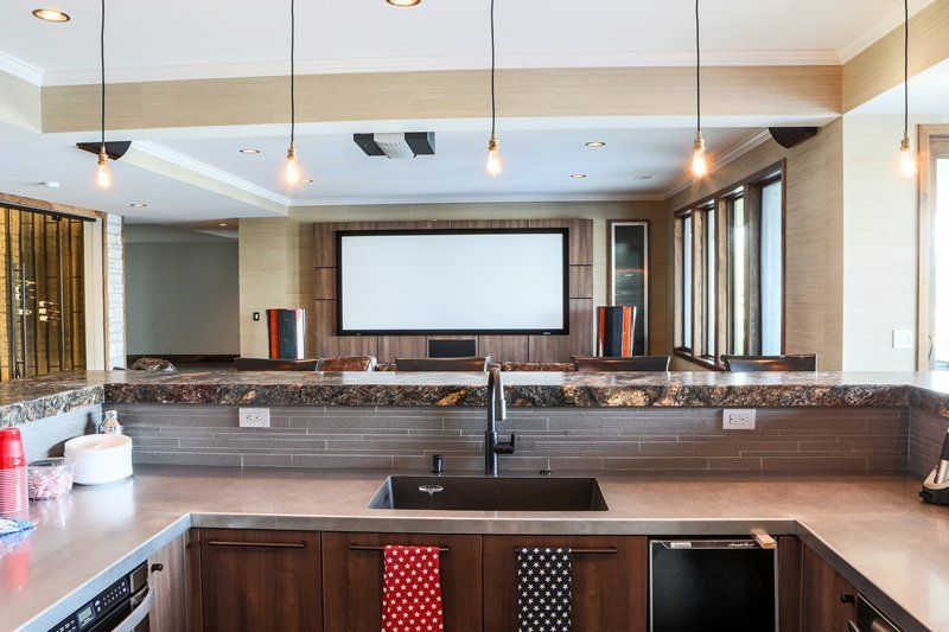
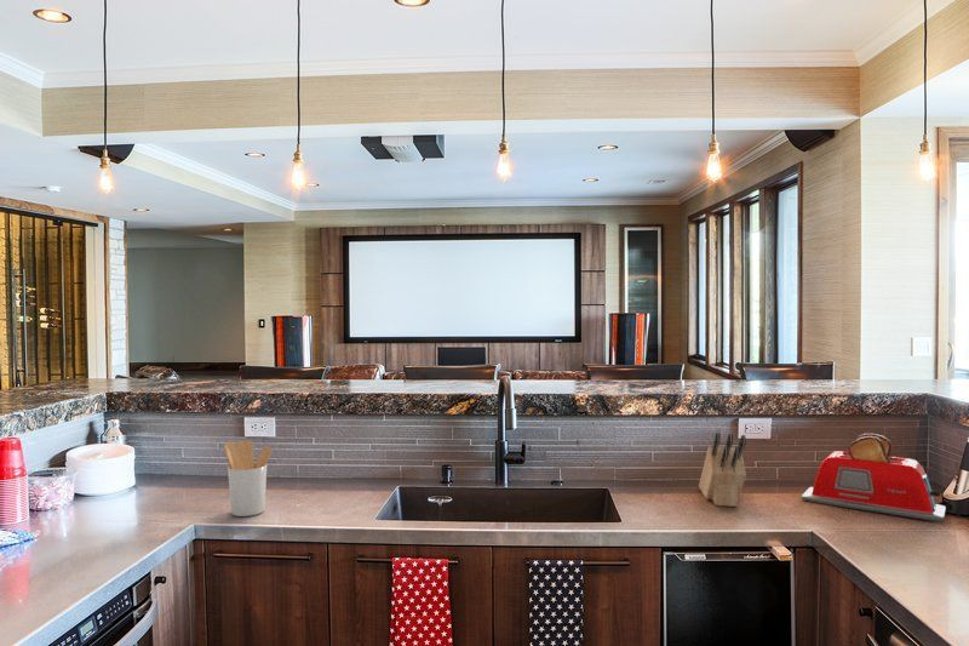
+ toaster [801,433,947,522]
+ utensil holder [224,439,274,518]
+ knife block [698,431,747,508]
